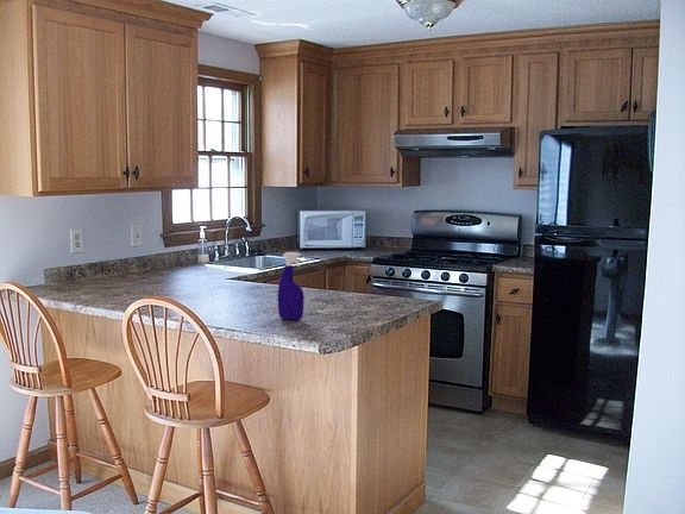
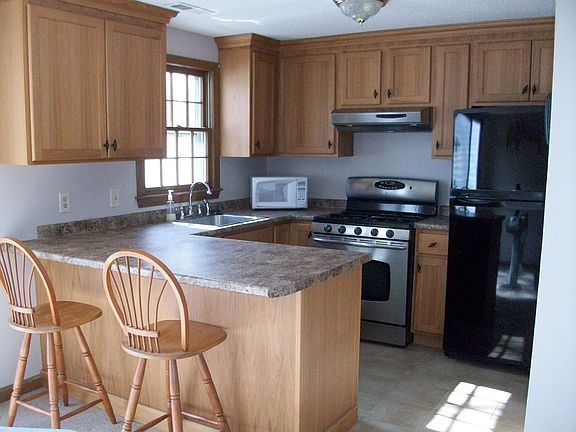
- spray bottle [277,251,304,321]
